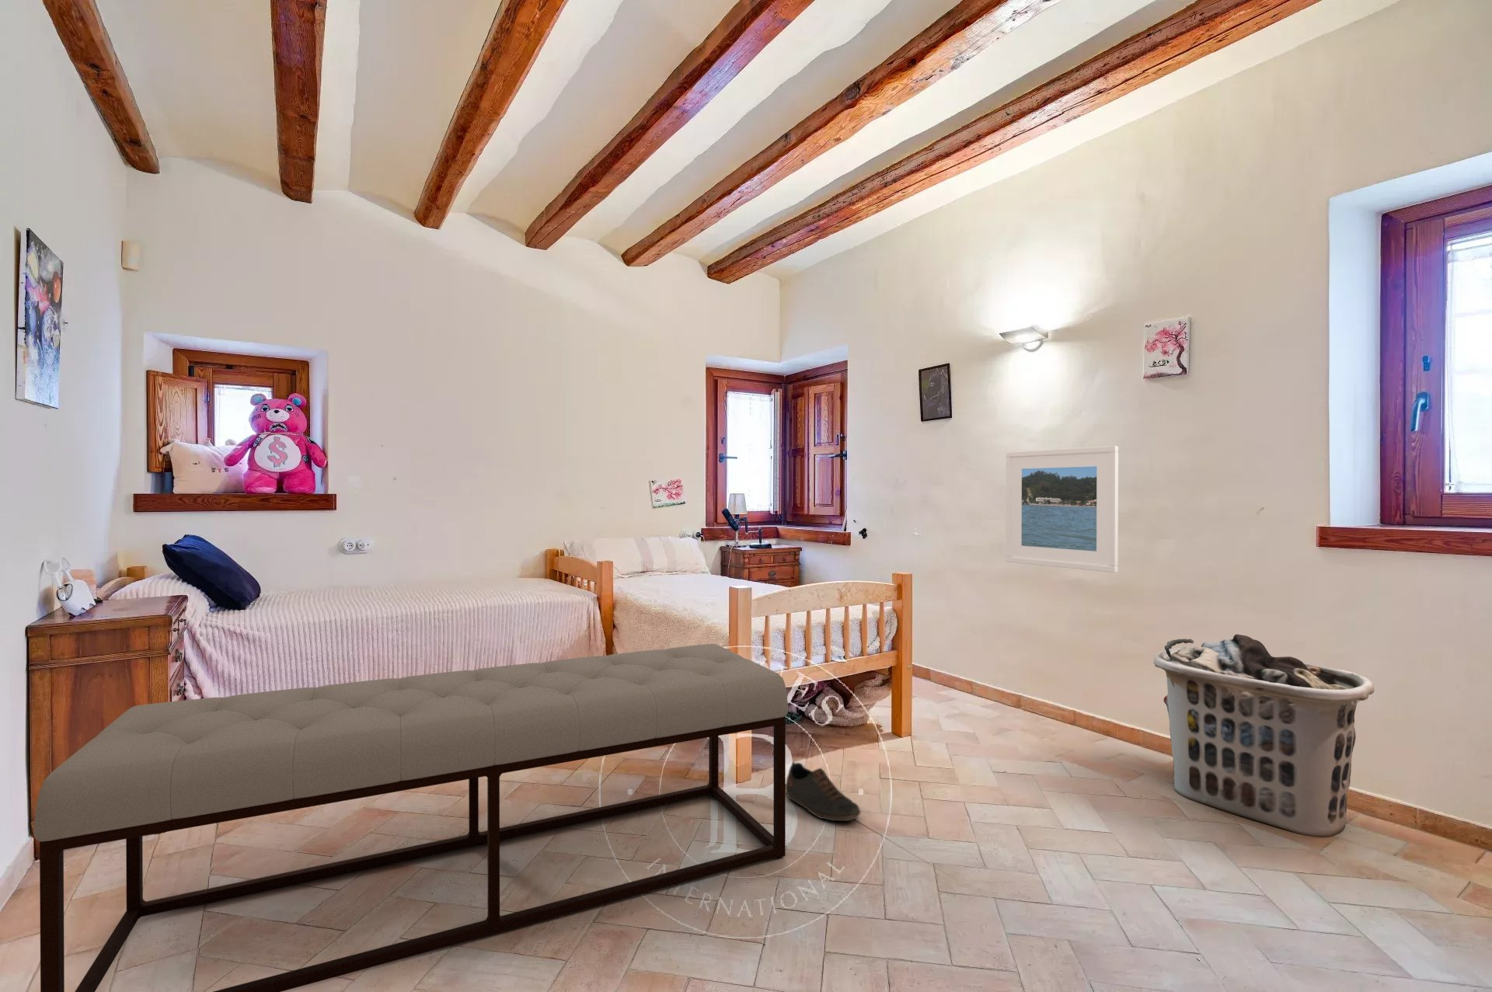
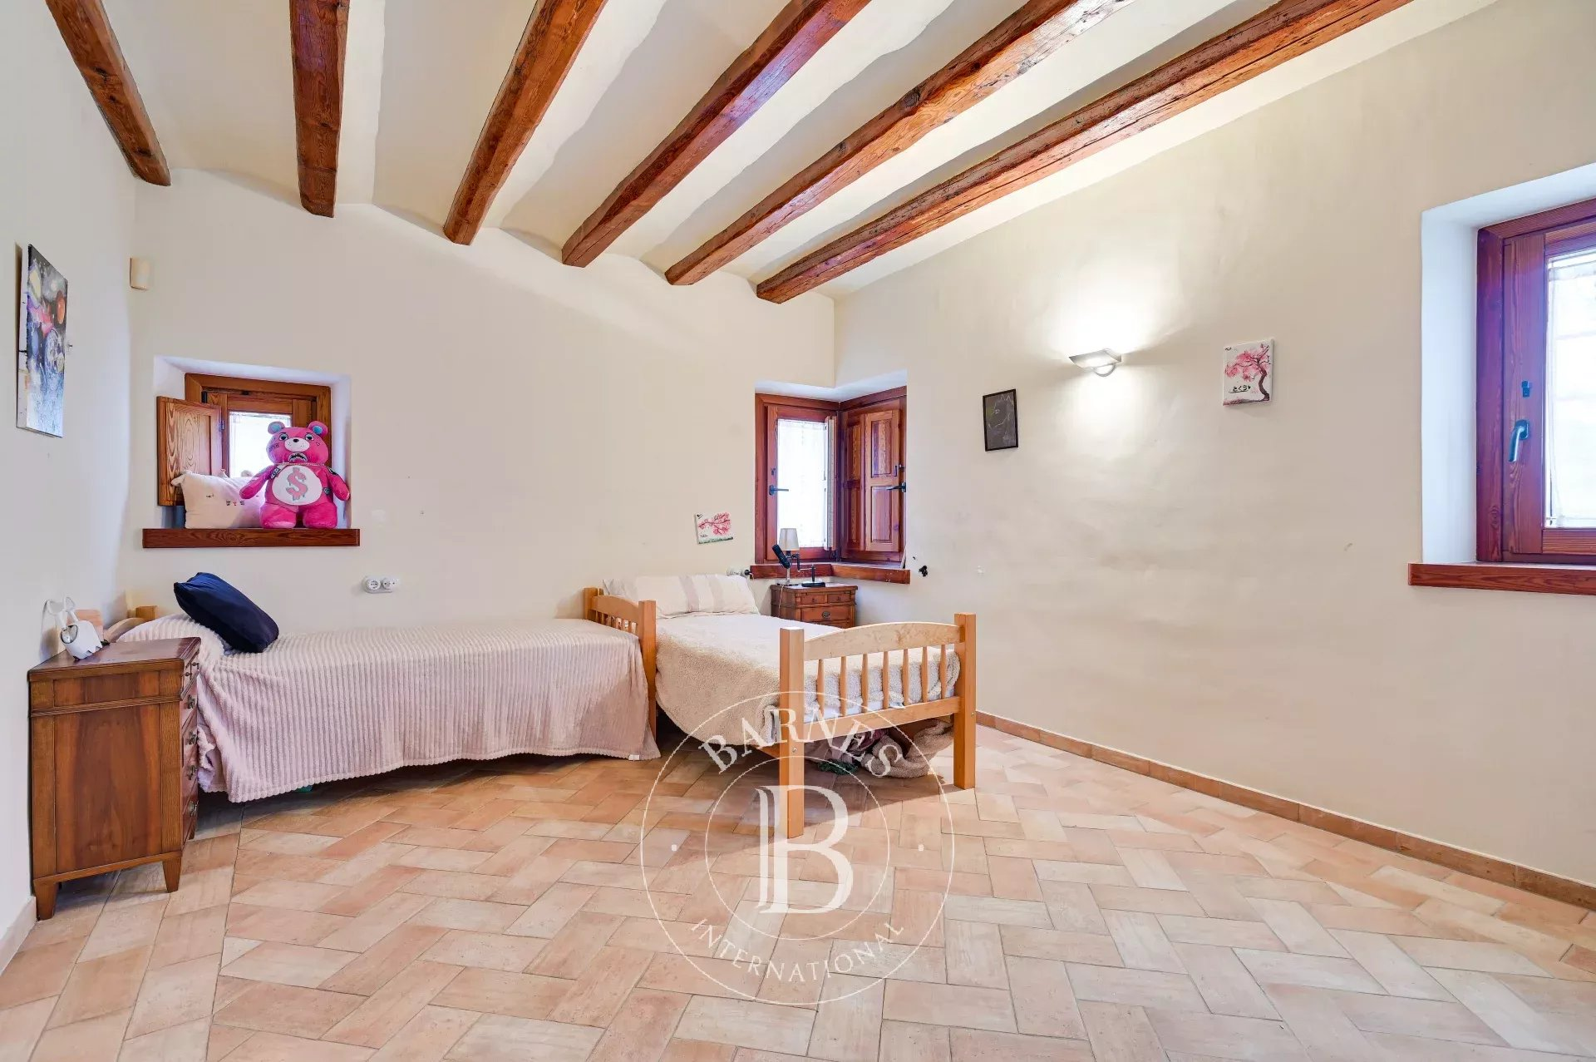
- shoe [785,762,862,822]
- clothes hamper [1153,633,1375,838]
- bench [33,643,789,992]
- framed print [1005,445,1119,574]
